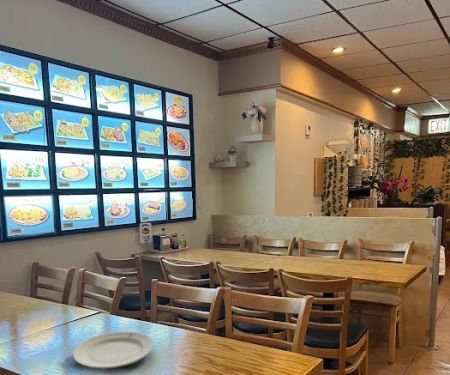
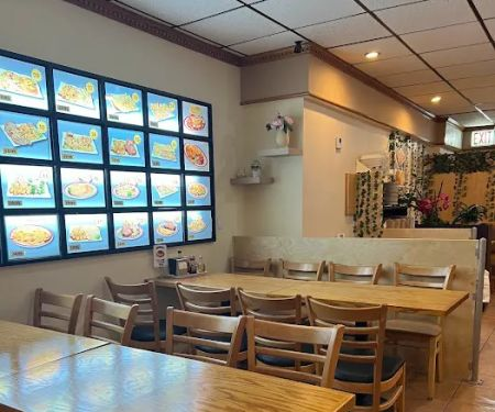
- chinaware [72,331,155,370]
